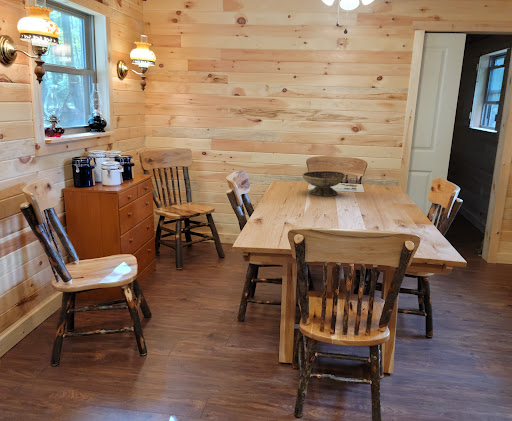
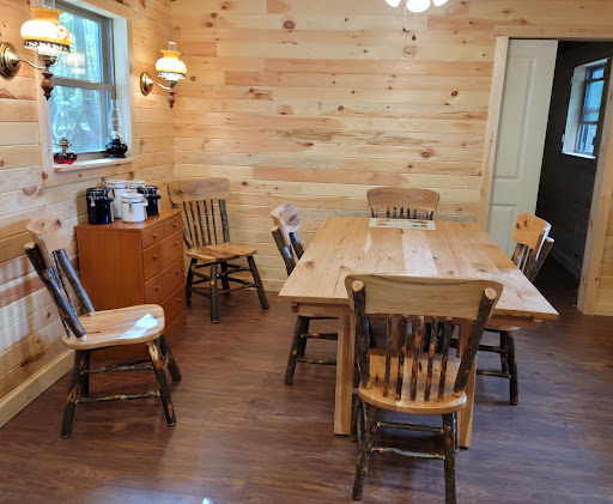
- decorative bowl [302,170,346,197]
